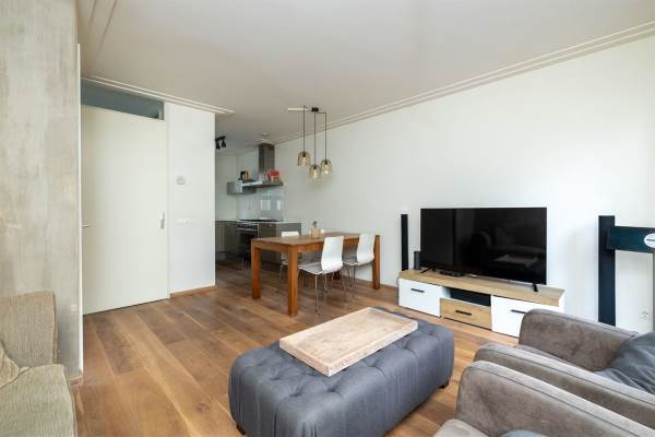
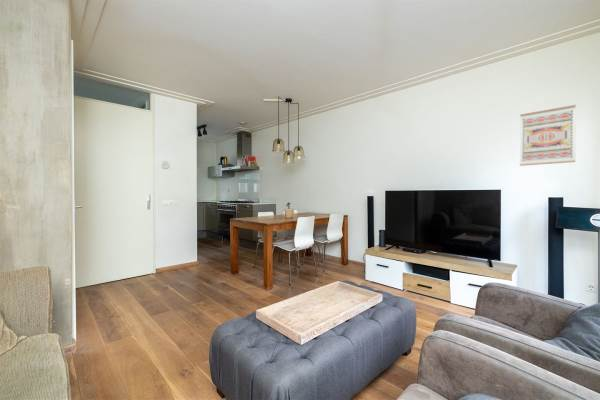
+ wall art [519,104,577,167]
